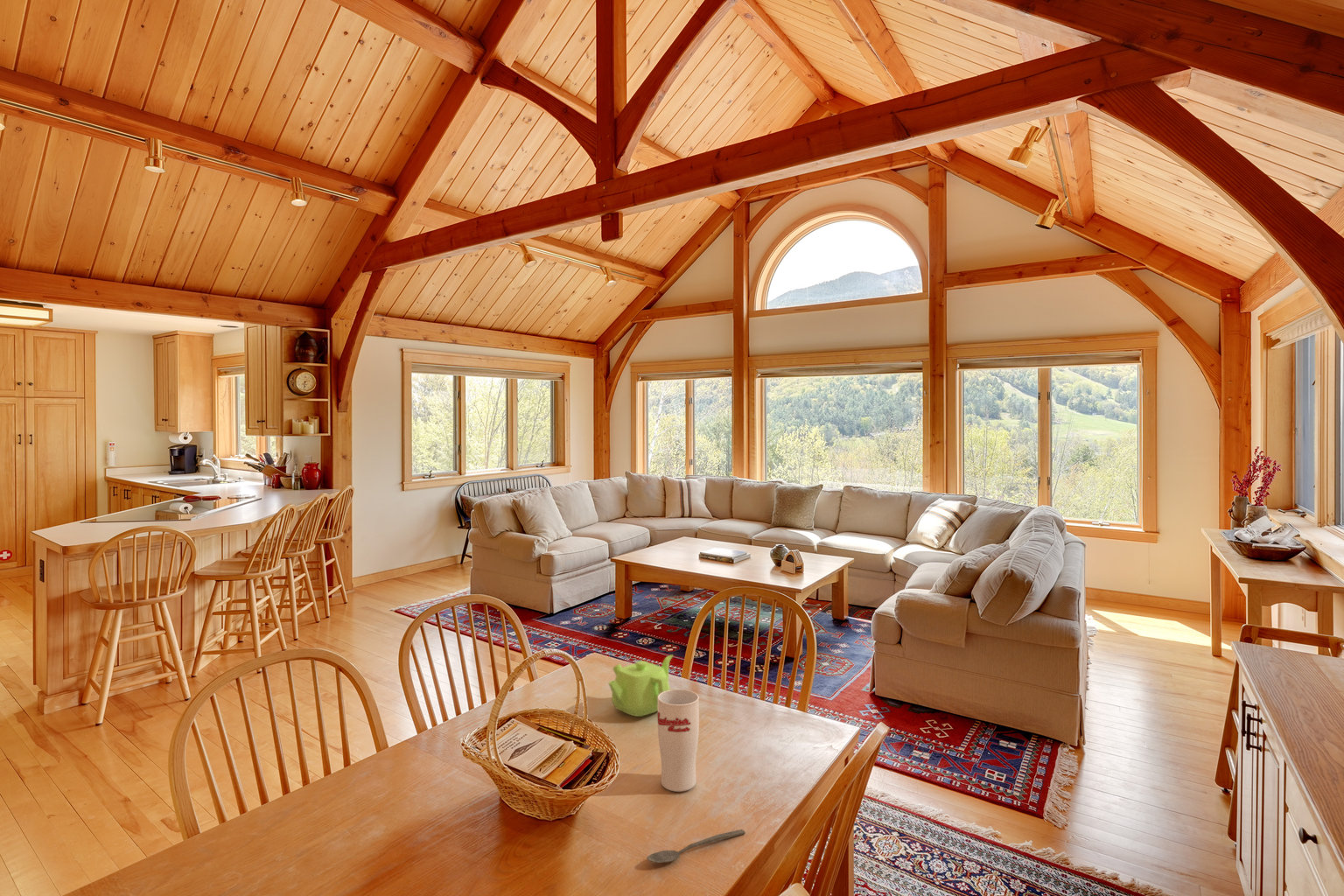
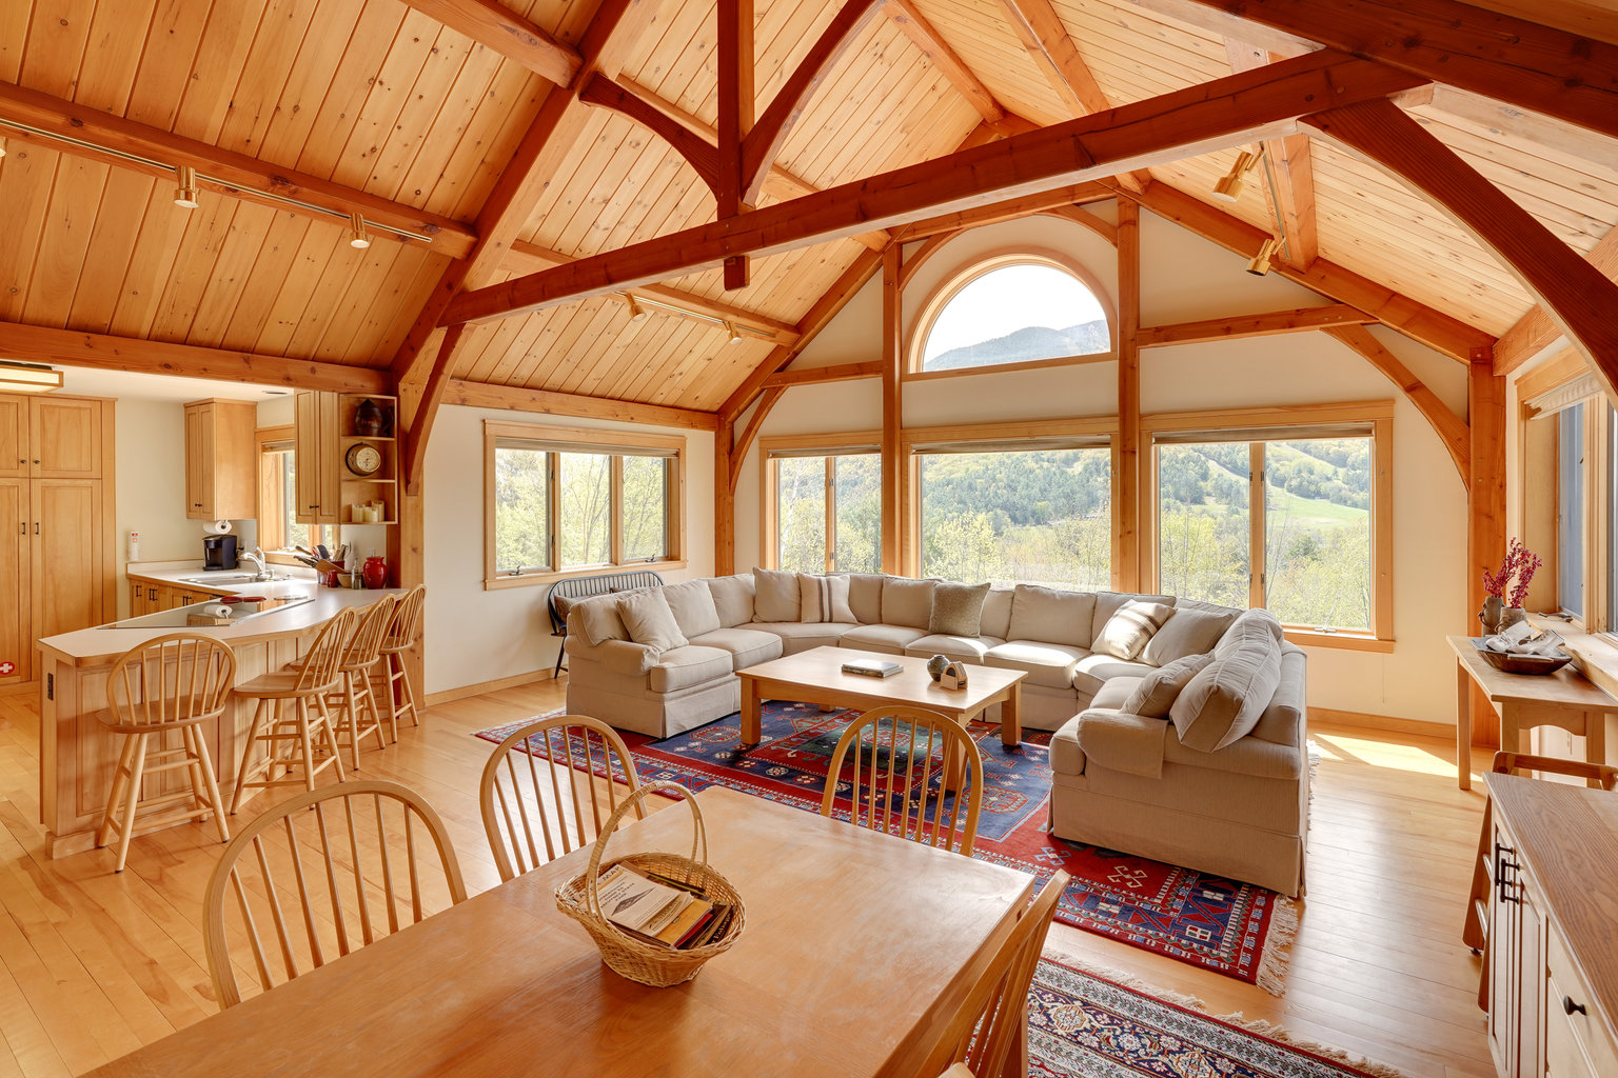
- spoon [646,829,746,864]
- cup [657,689,700,793]
- teapot [607,654,674,718]
